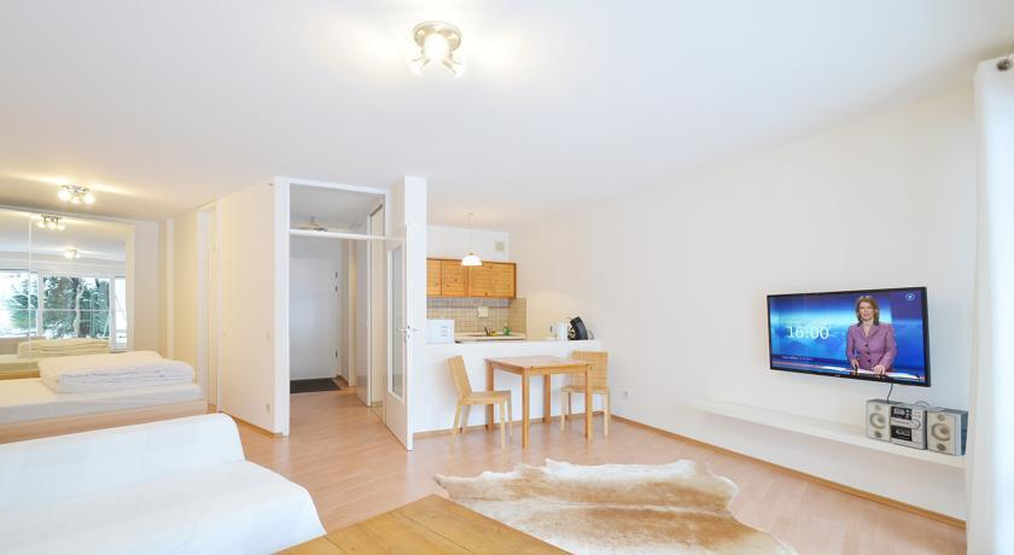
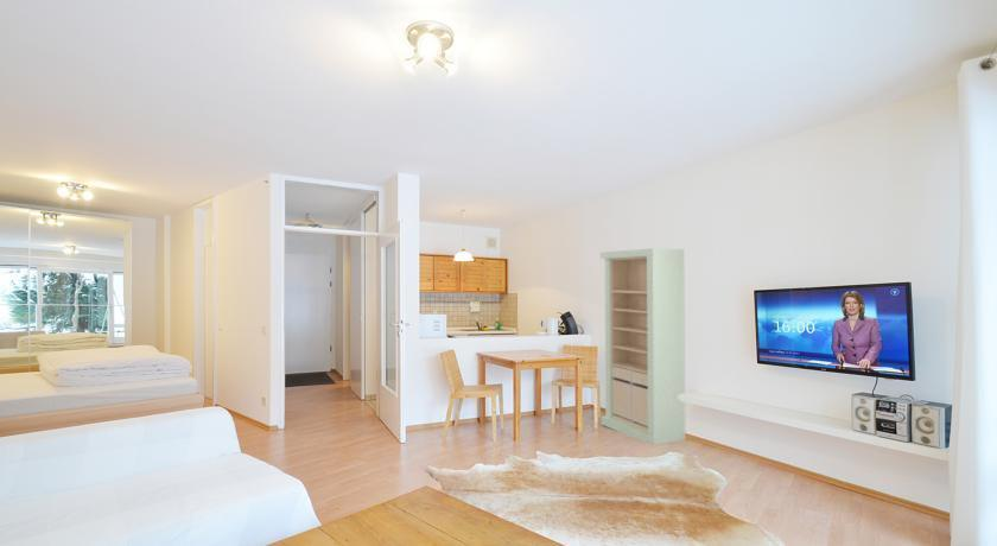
+ storage cabinet [599,247,687,446]
